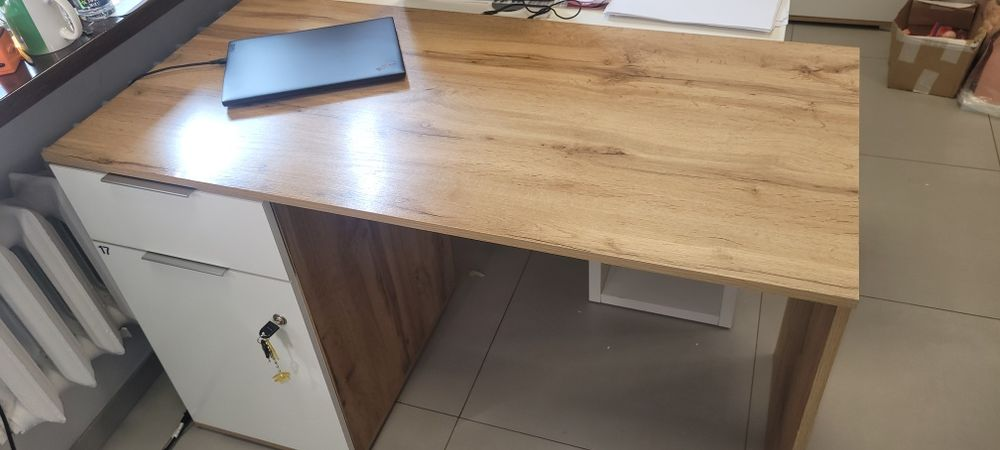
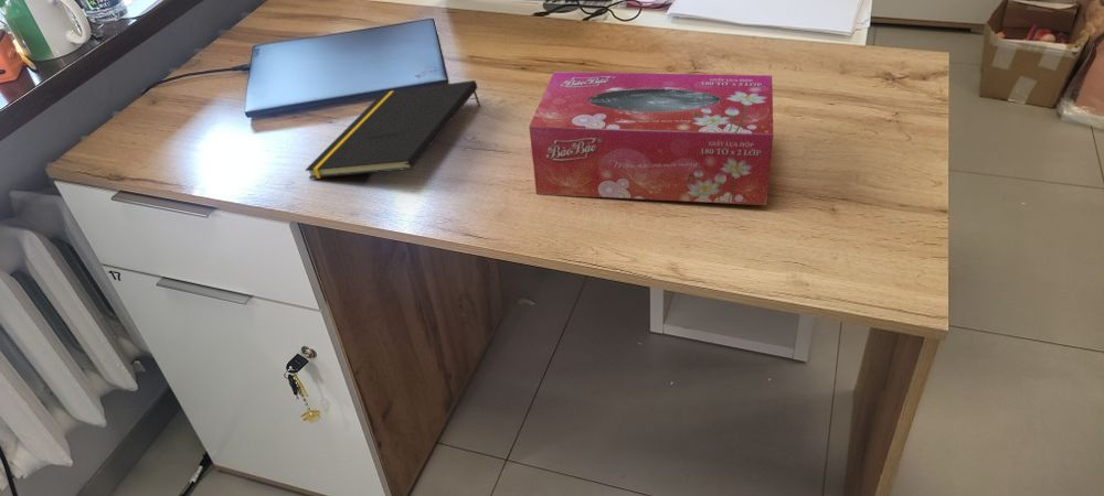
+ notepad [305,79,481,180]
+ tissue box [528,71,774,206]
